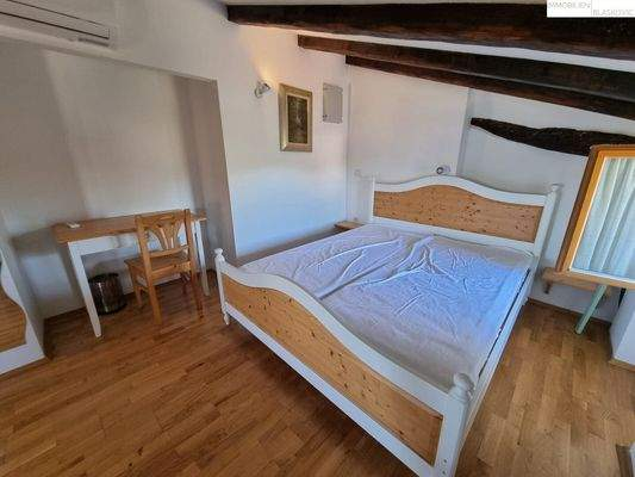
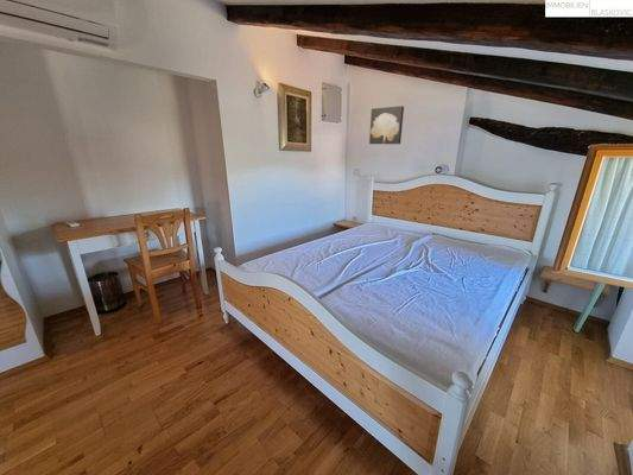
+ wall art [368,104,405,145]
